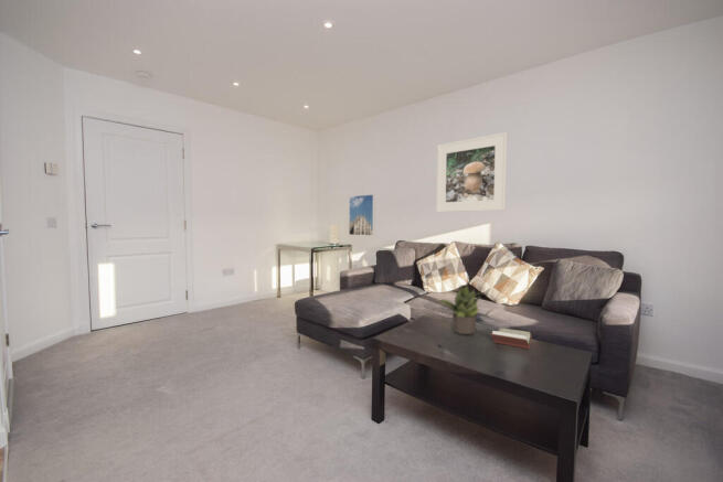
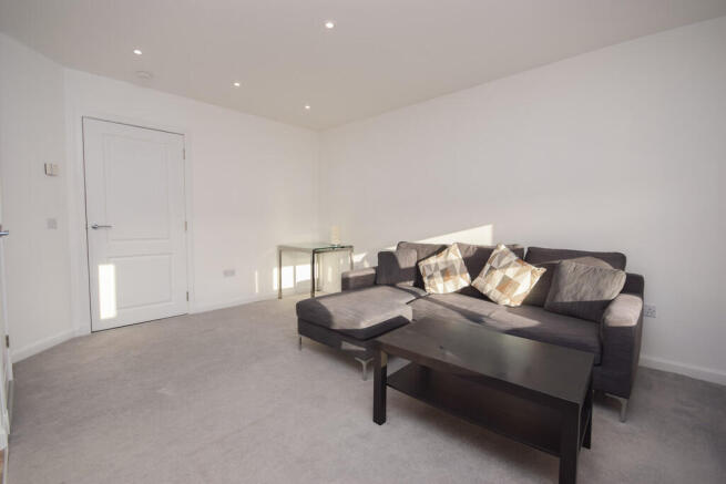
- book [489,326,533,350]
- potted plant [438,285,483,335]
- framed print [348,193,375,237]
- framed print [436,131,509,214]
